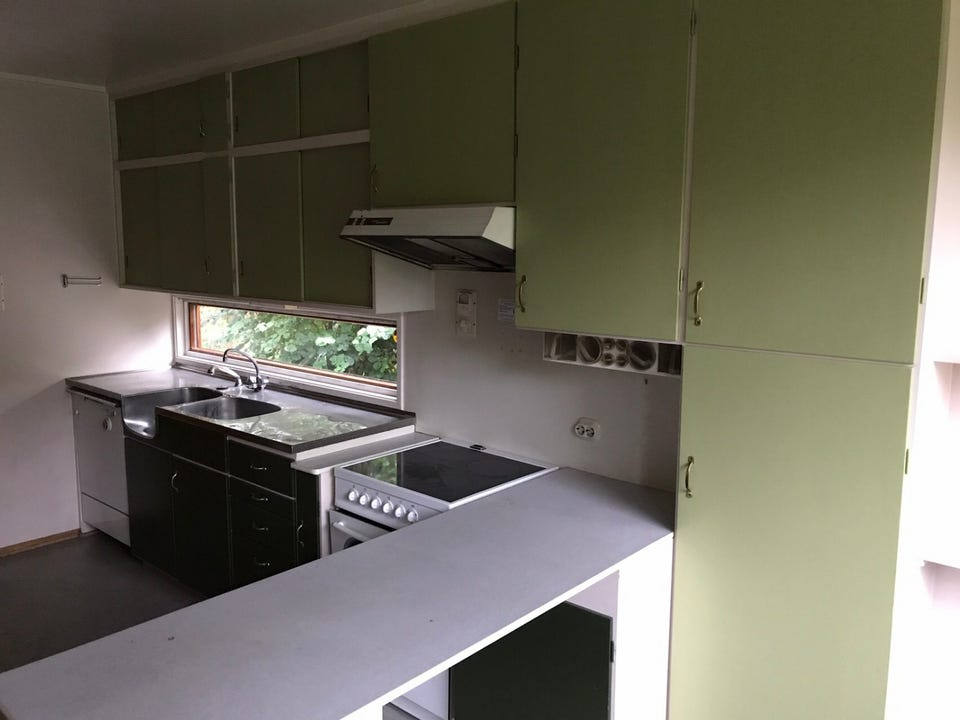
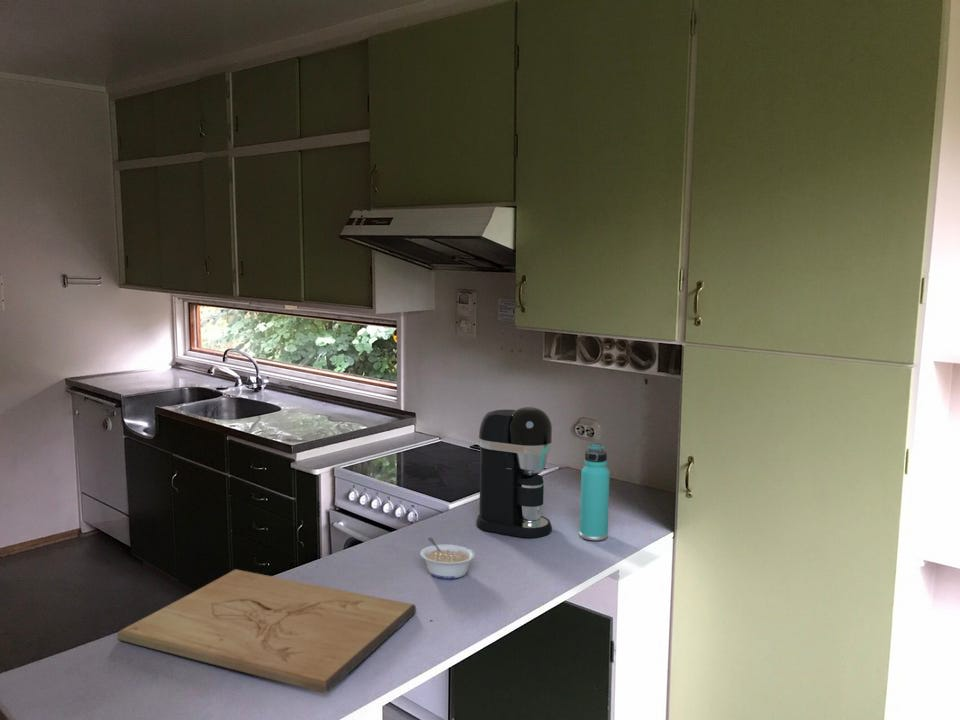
+ cutting board [117,568,417,695]
+ coffee maker [475,406,554,539]
+ legume [419,537,476,580]
+ thermos bottle [579,442,611,542]
